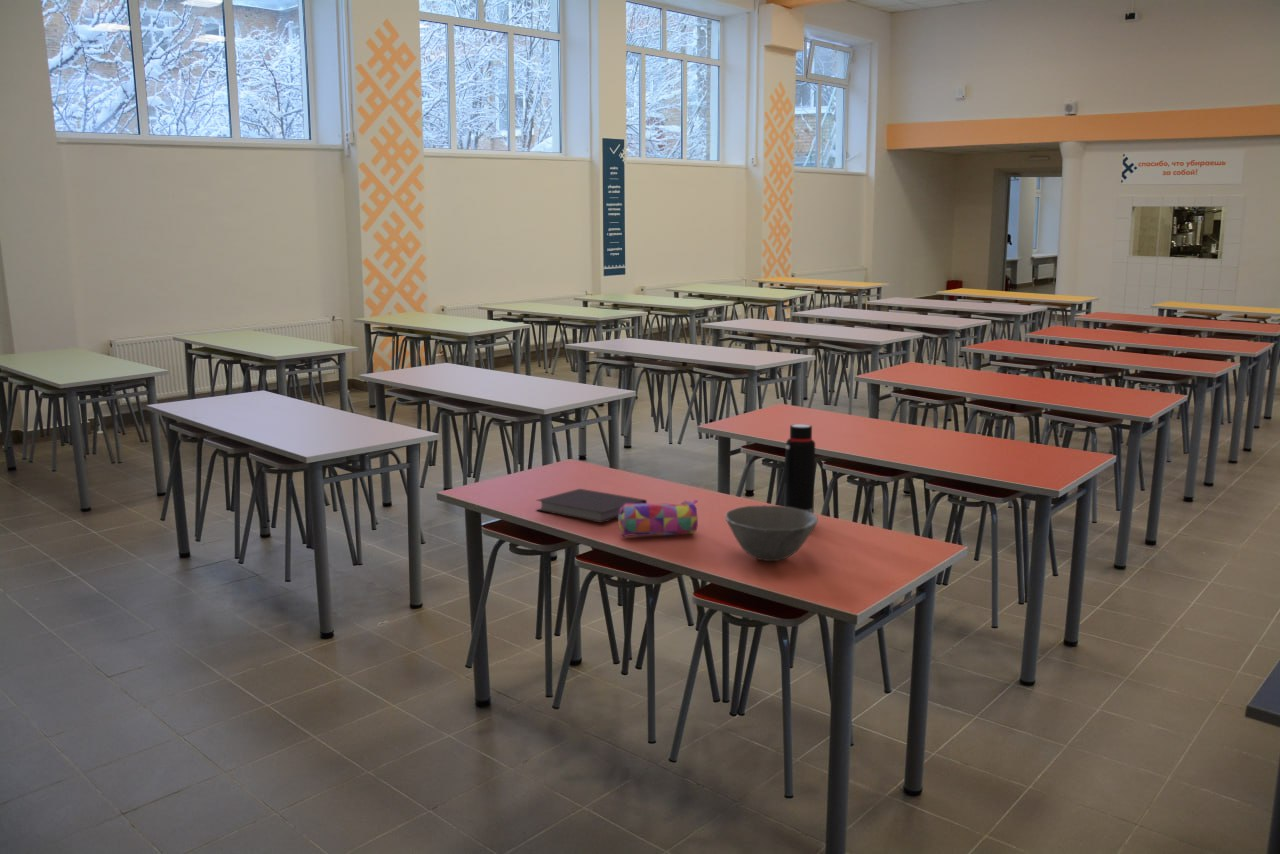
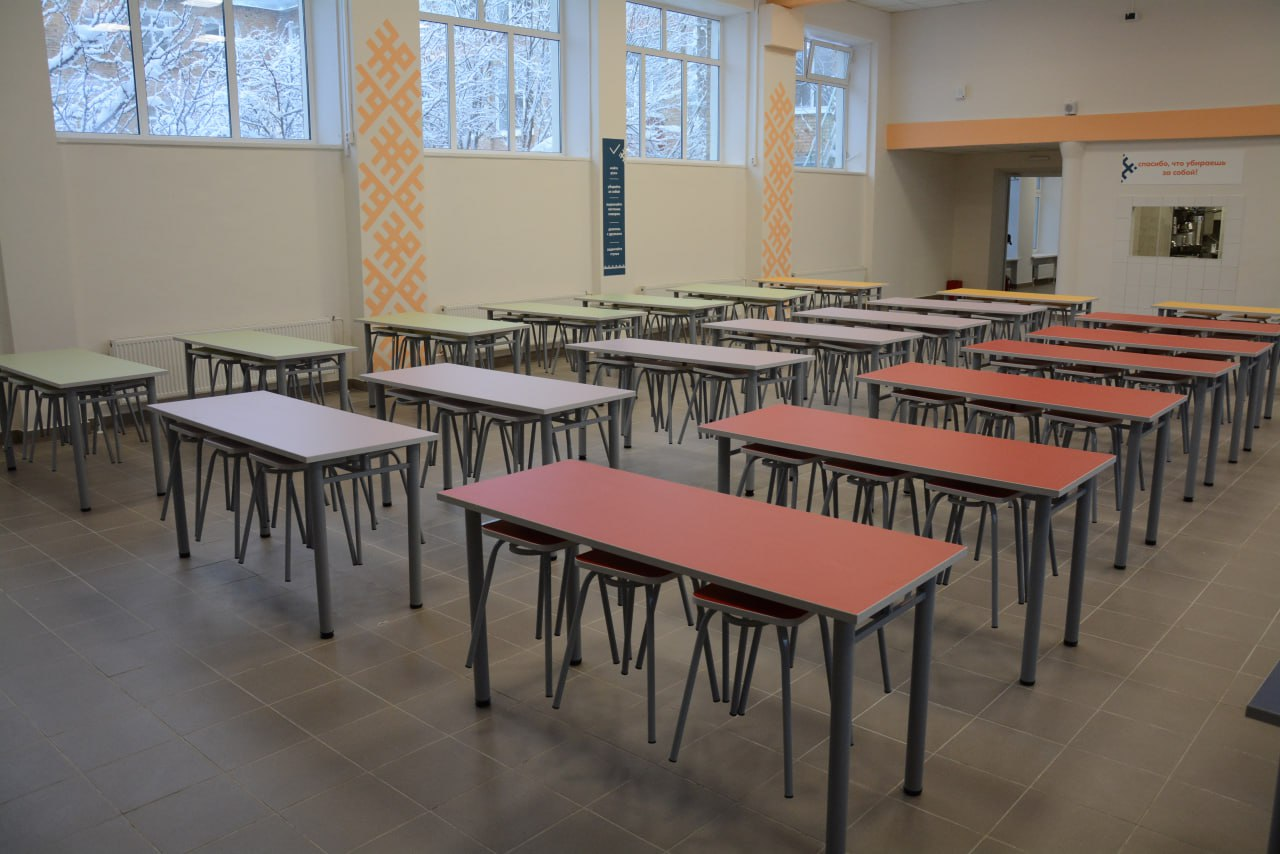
- water bottle [783,423,816,514]
- pencil case [617,499,699,538]
- bowl [725,504,819,562]
- notebook [535,488,648,524]
